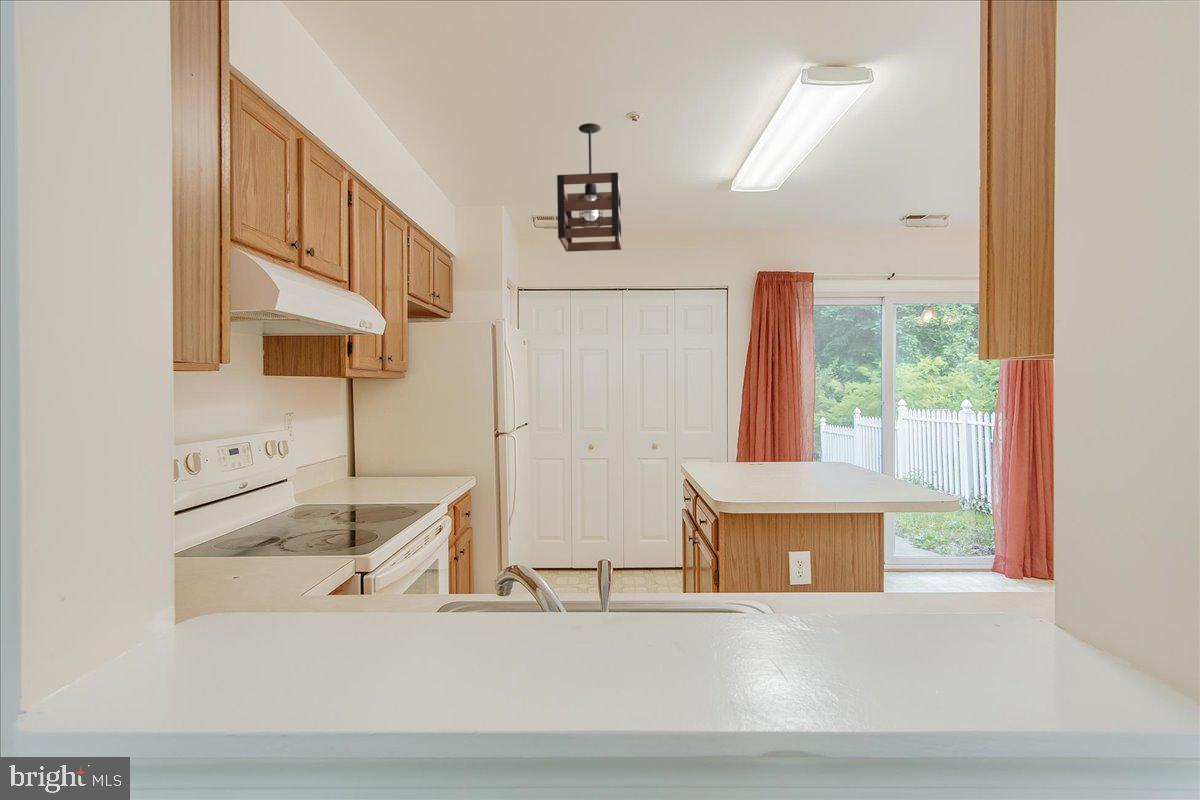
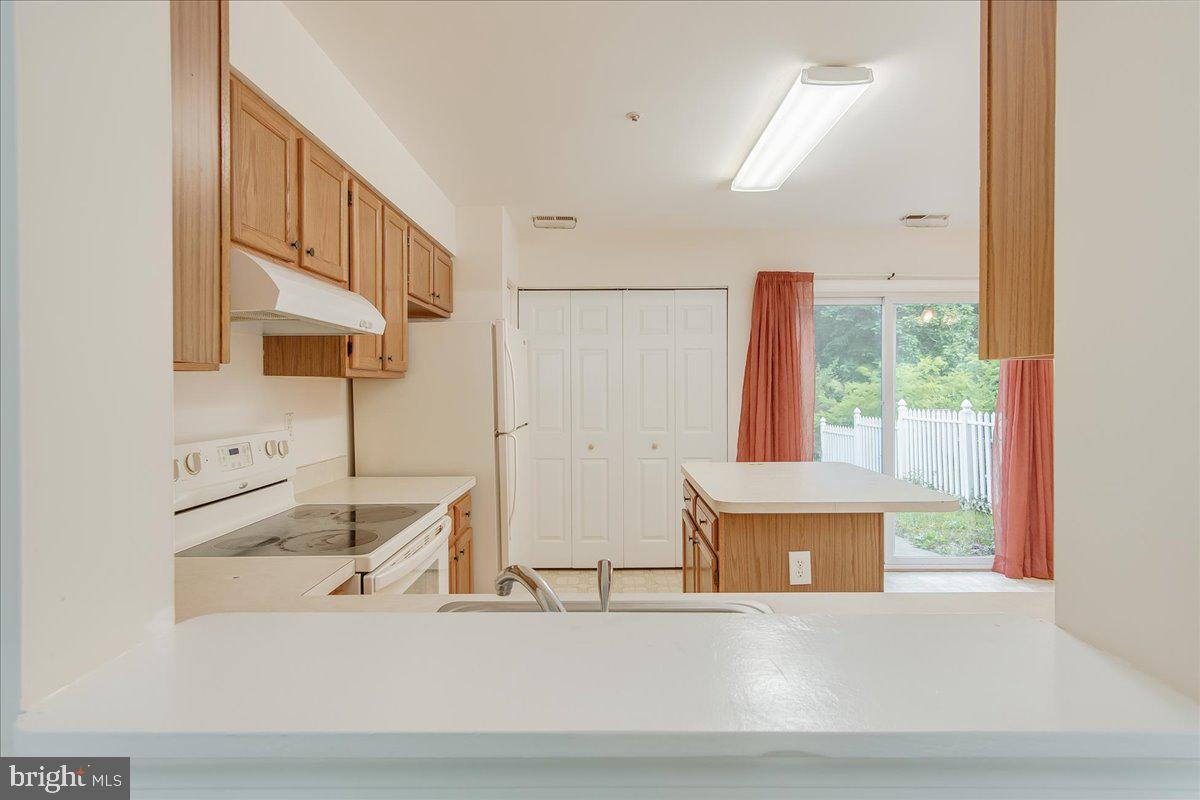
- pendant light [556,122,622,253]
